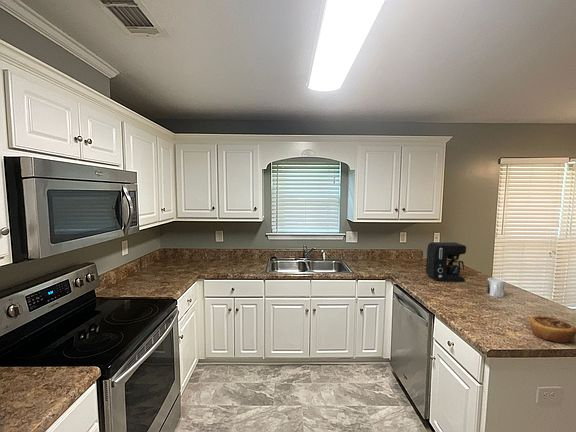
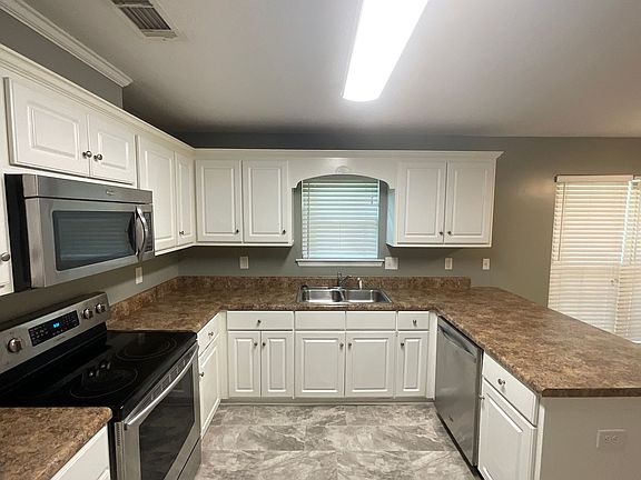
- mug [486,277,506,298]
- pastry [529,315,576,344]
- coffee maker [425,241,467,283]
